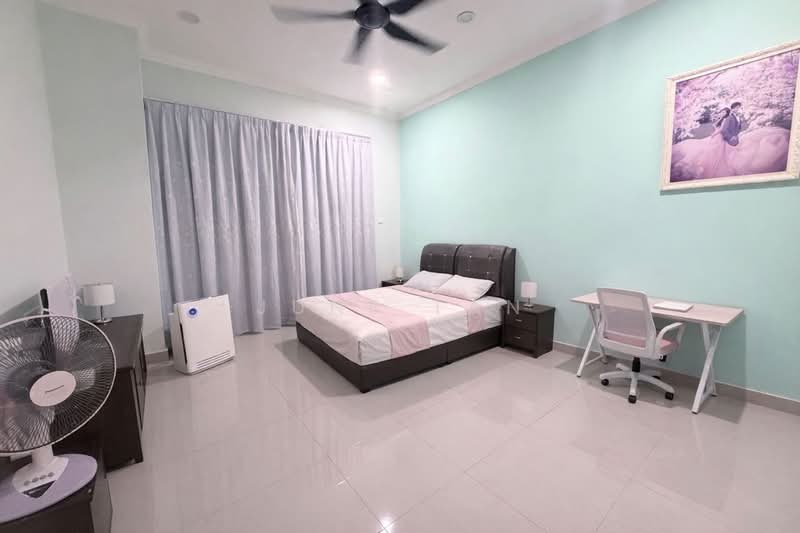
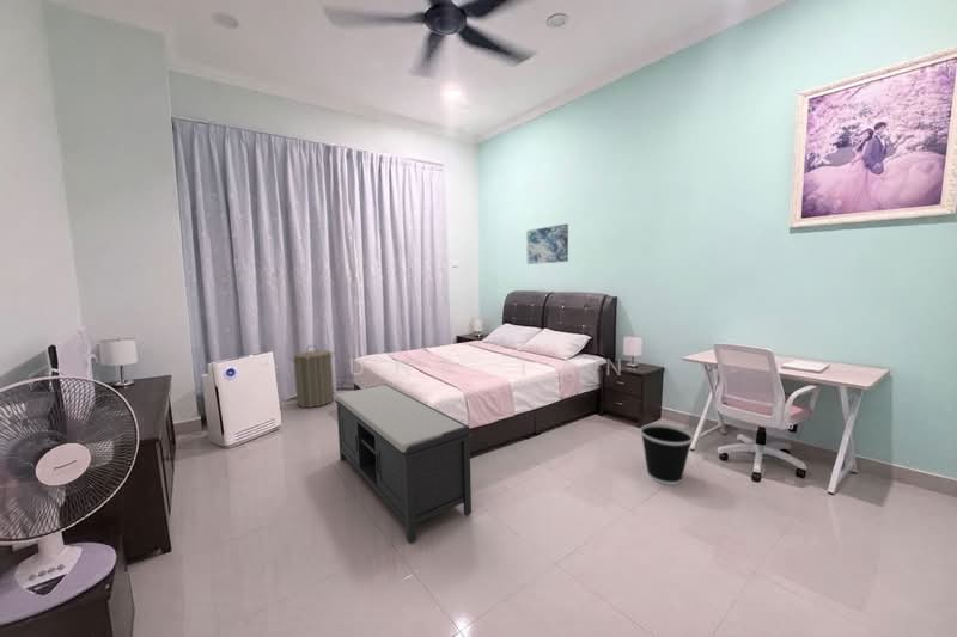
+ wastebasket [639,423,694,486]
+ bench [334,382,474,544]
+ laundry hamper [288,344,336,409]
+ wall art [525,223,569,265]
